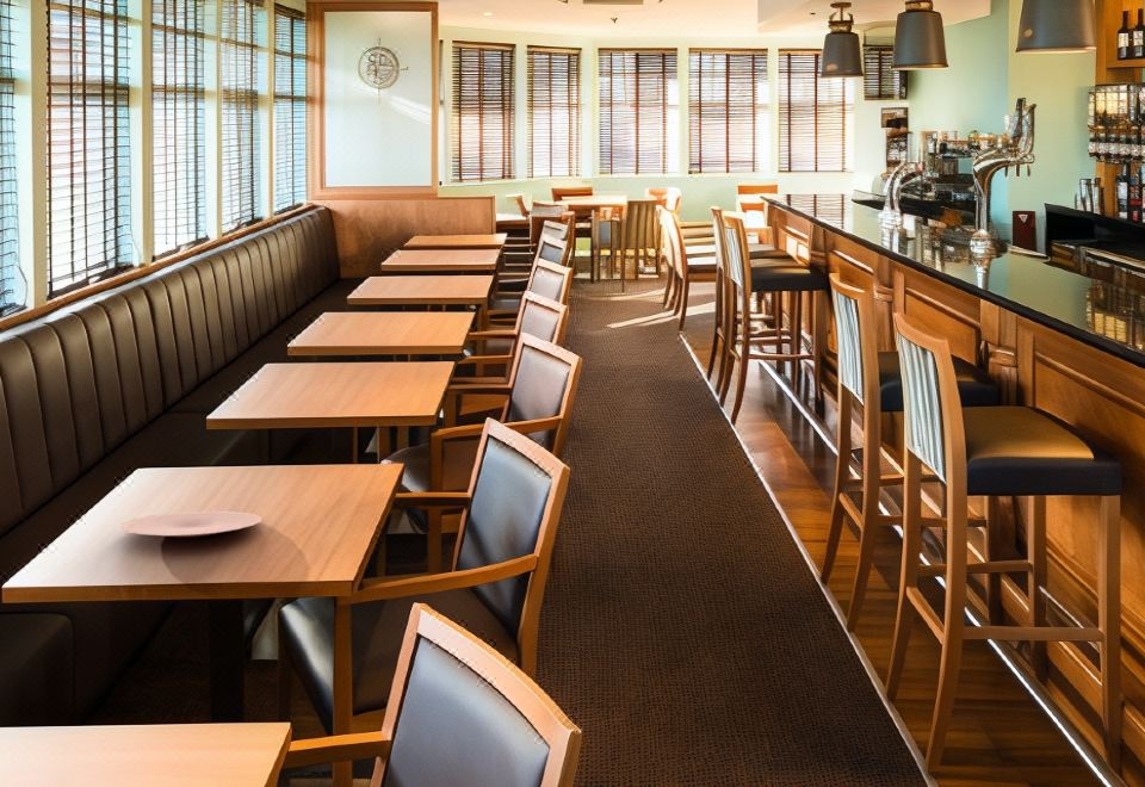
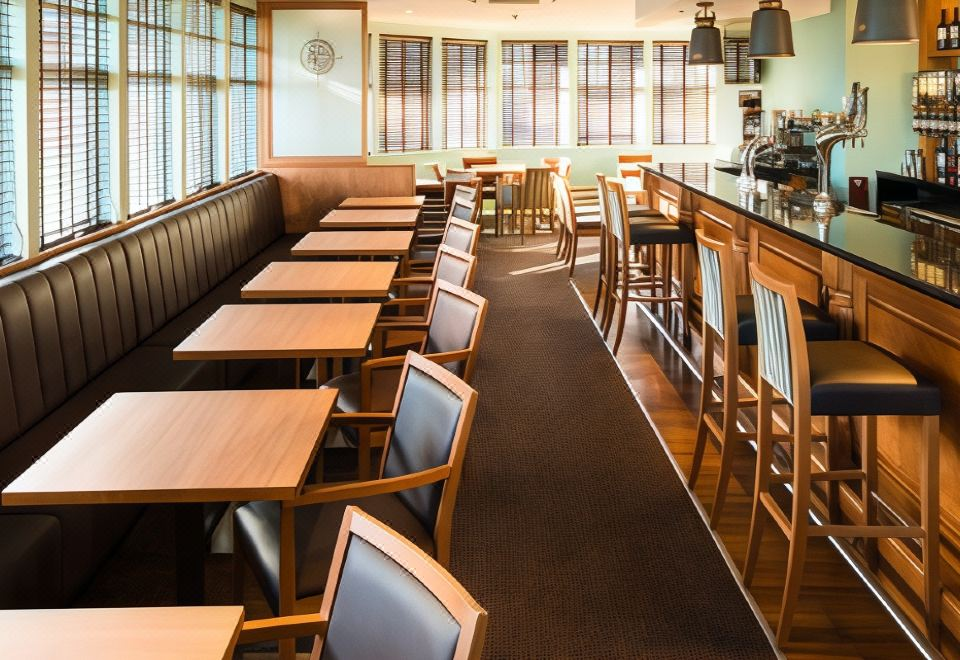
- plate [119,509,262,539]
